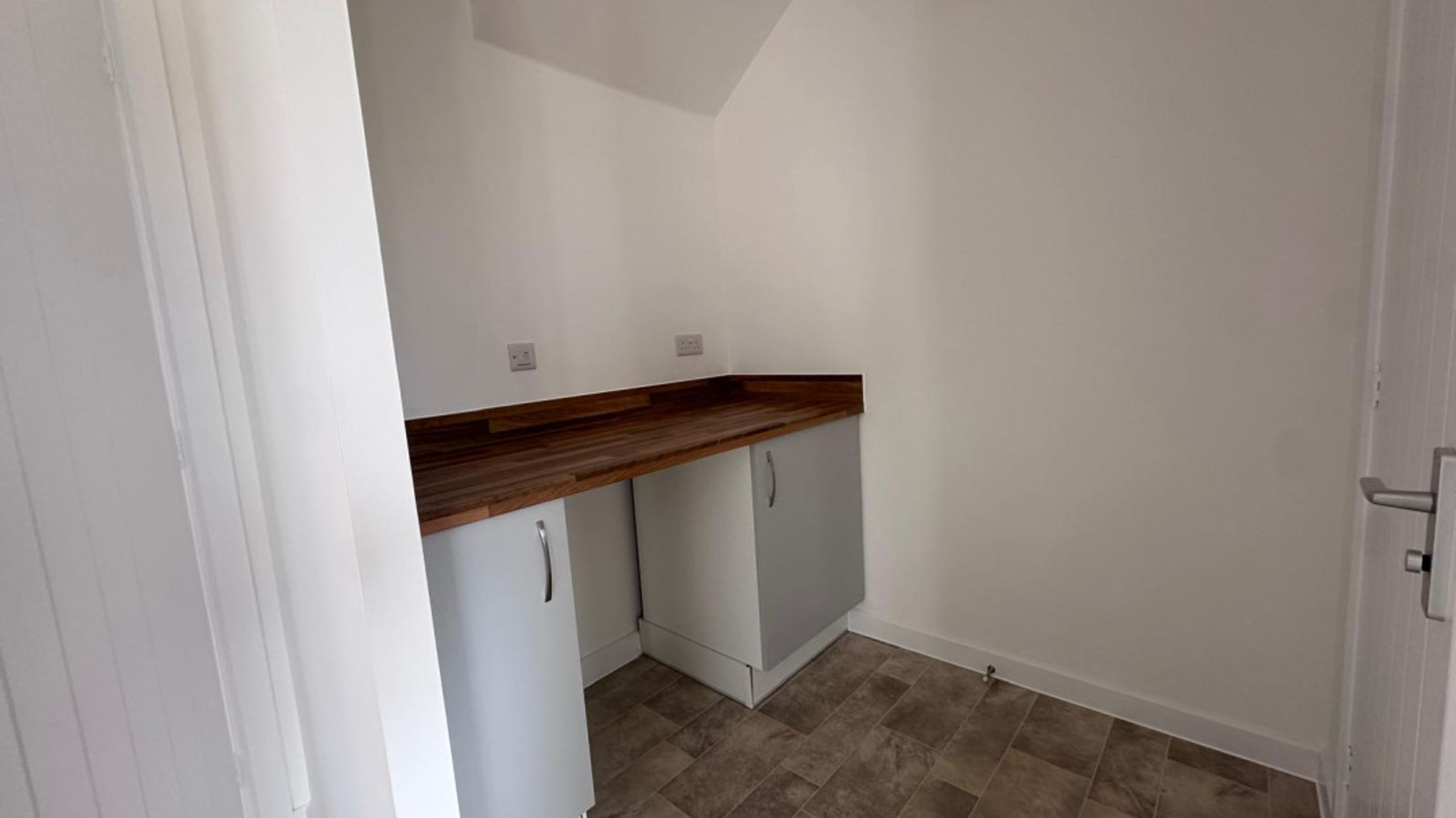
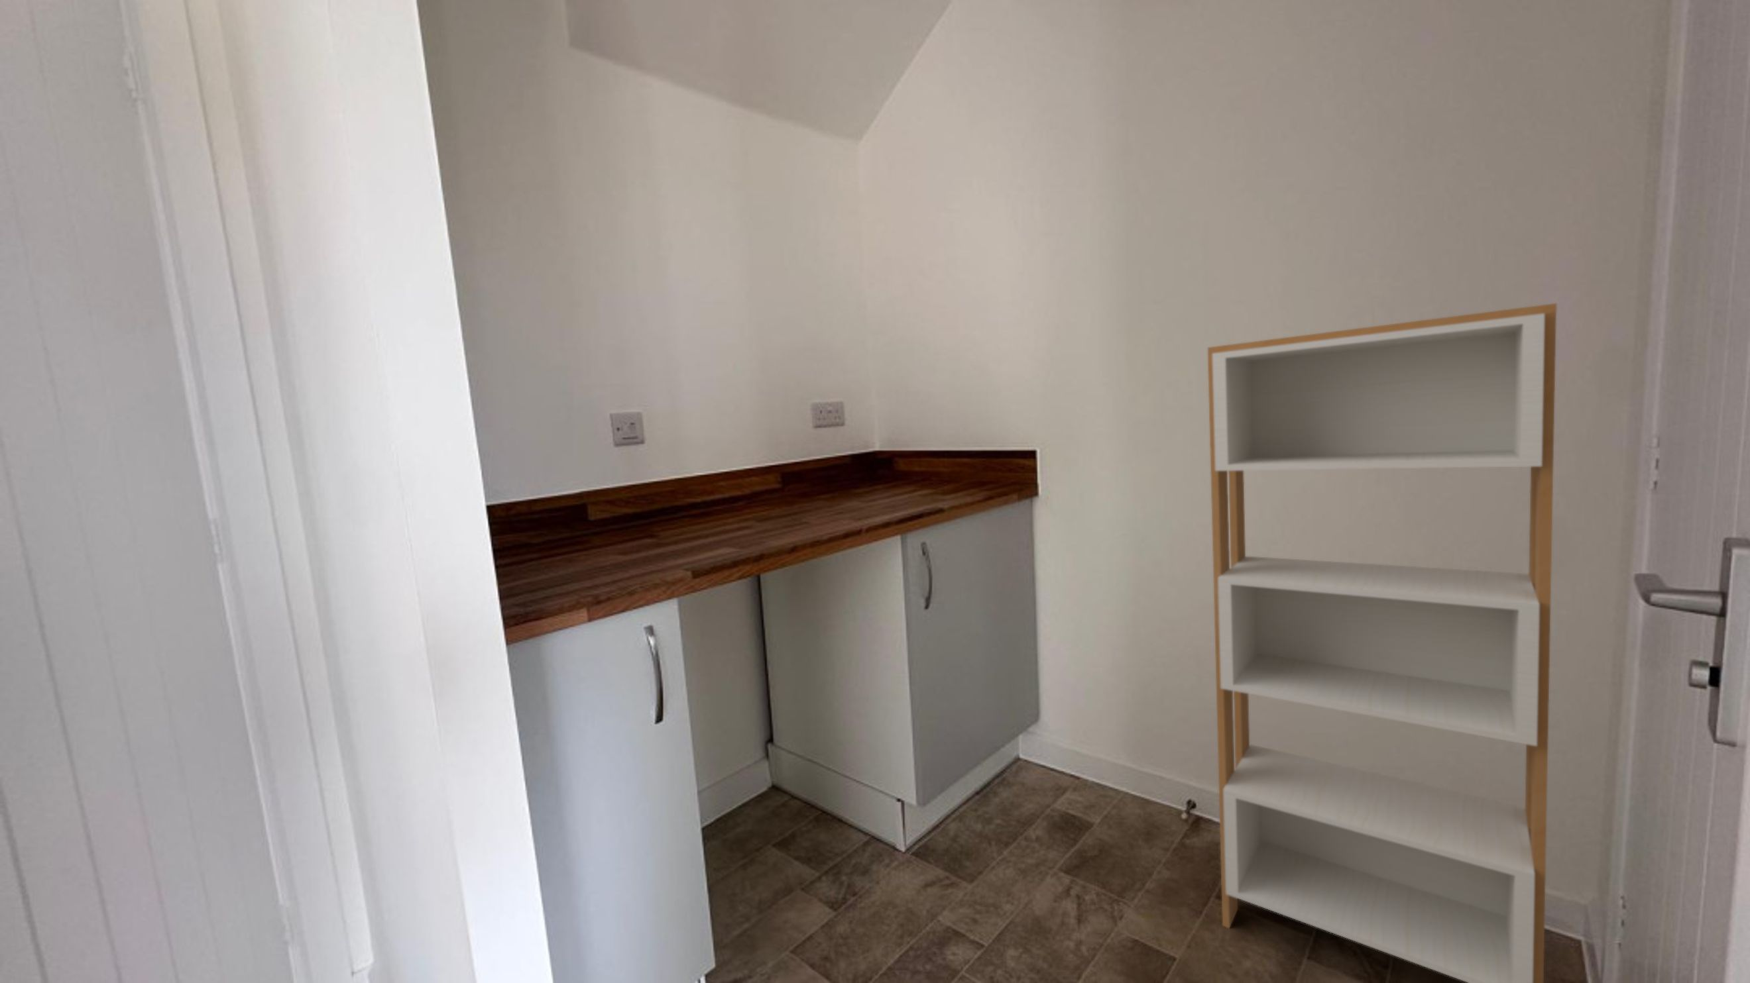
+ shelving unit [1207,303,1558,983]
